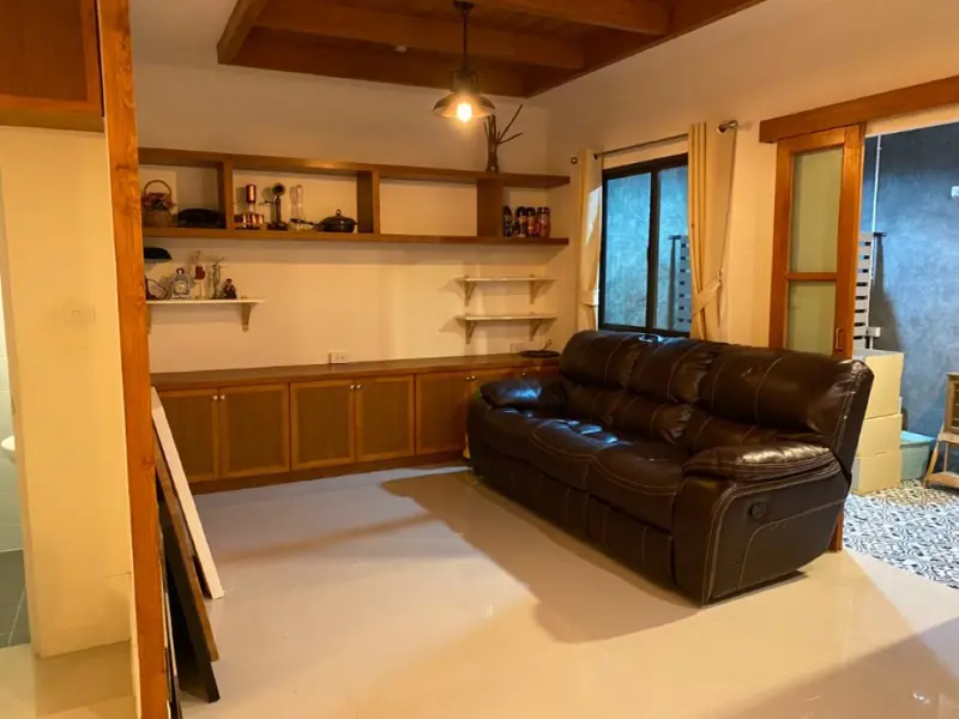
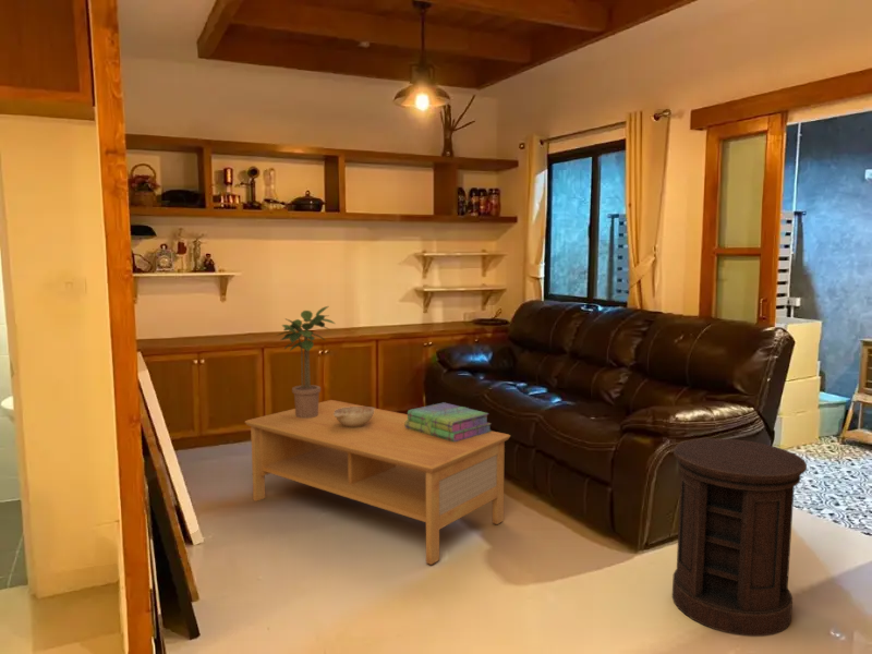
+ side table [671,437,808,638]
+ coffee table [244,399,511,566]
+ stack of books [404,401,493,441]
+ potted plant [276,305,336,419]
+ decorative bowl [334,405,376,427]
